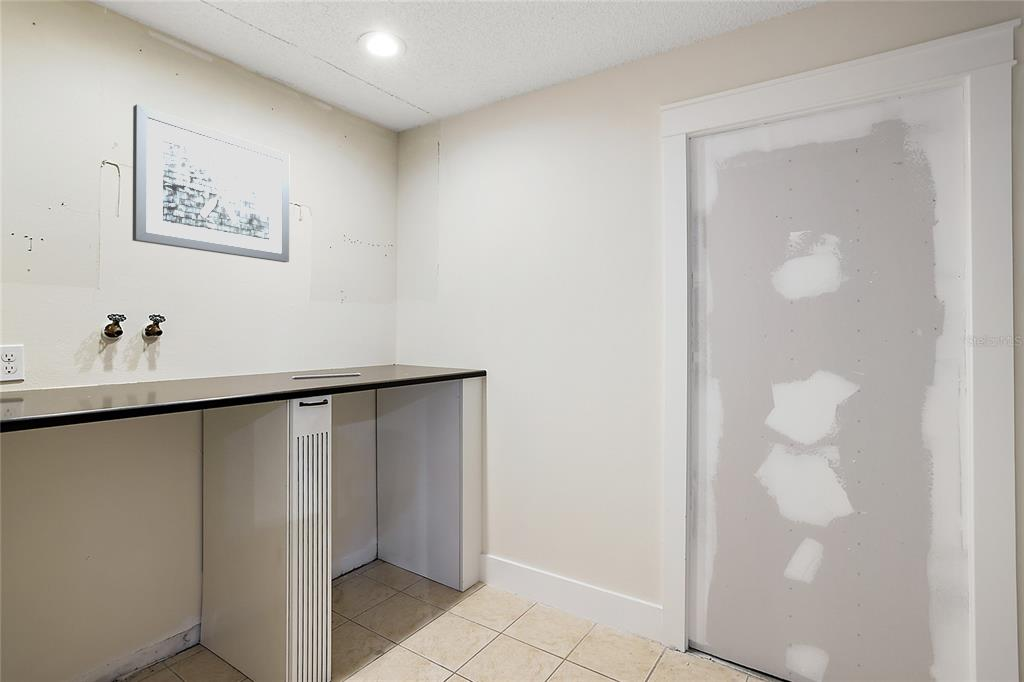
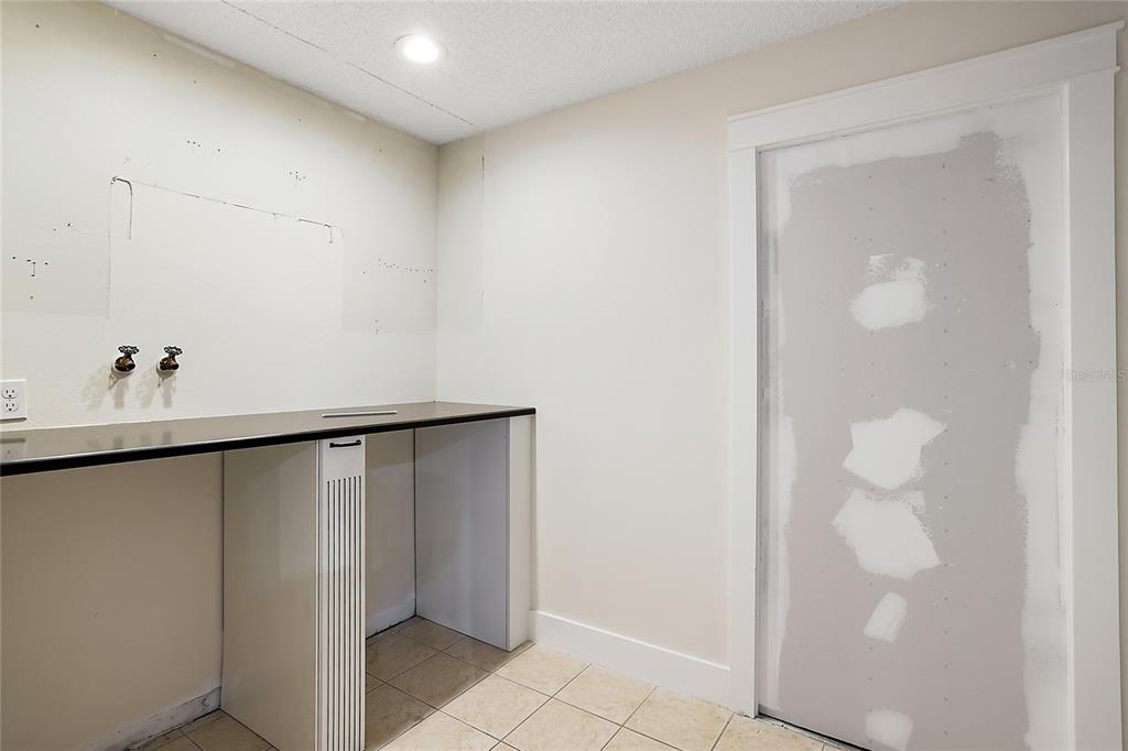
- wall art [132,103,290,263]
